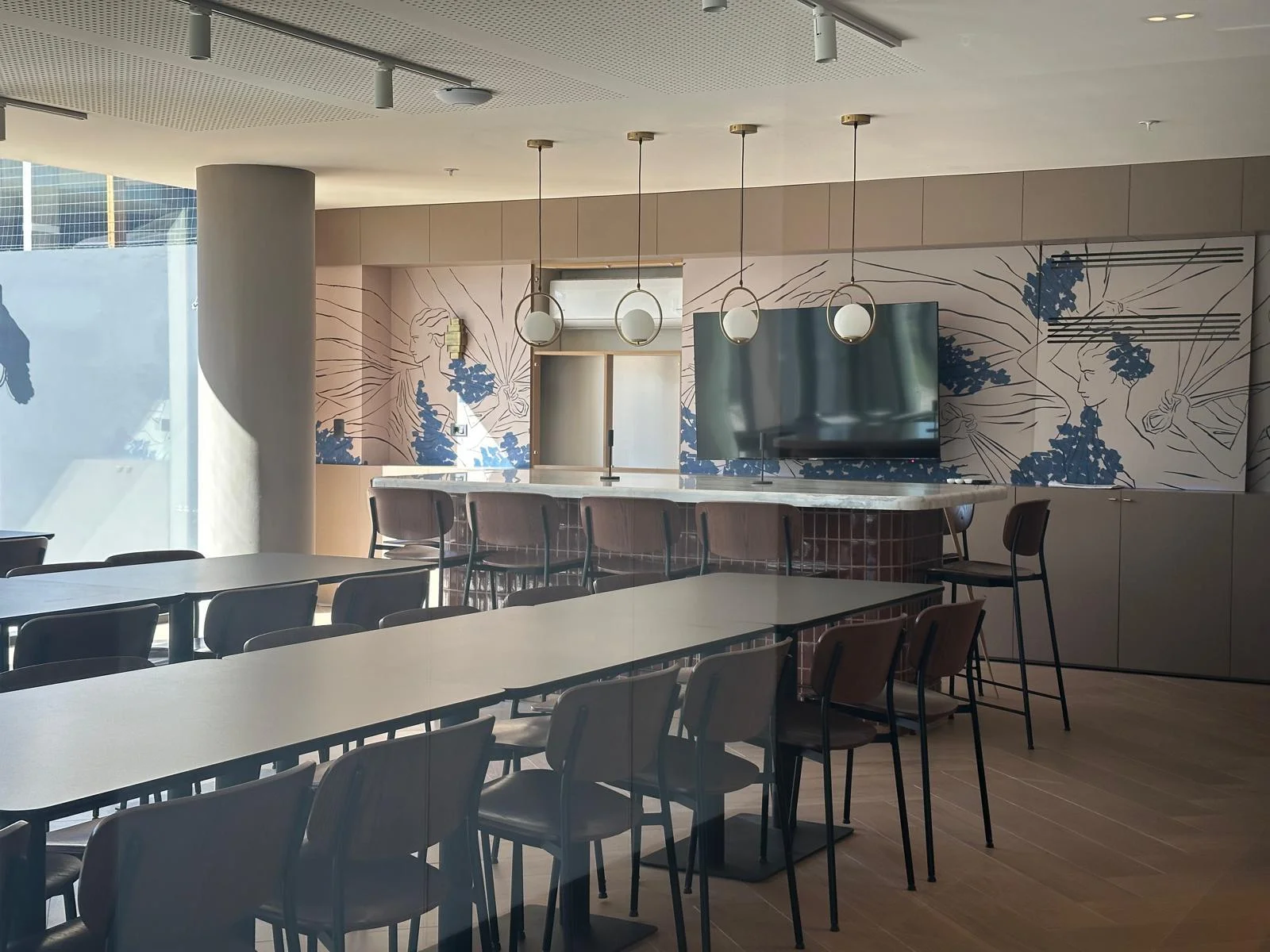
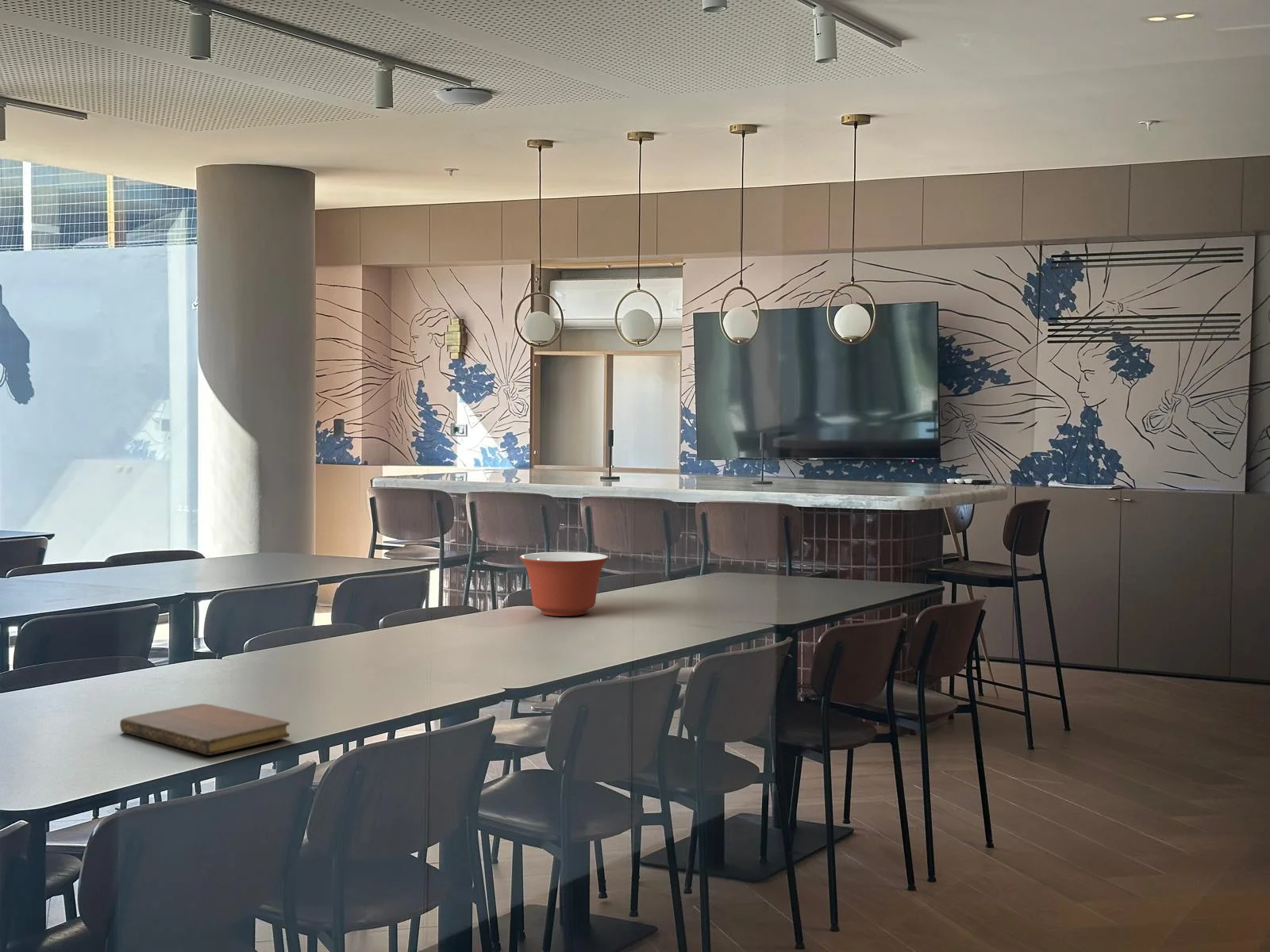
+ notebook [119,703,291,756]
+ mixing bowl [518,551,610,617]
